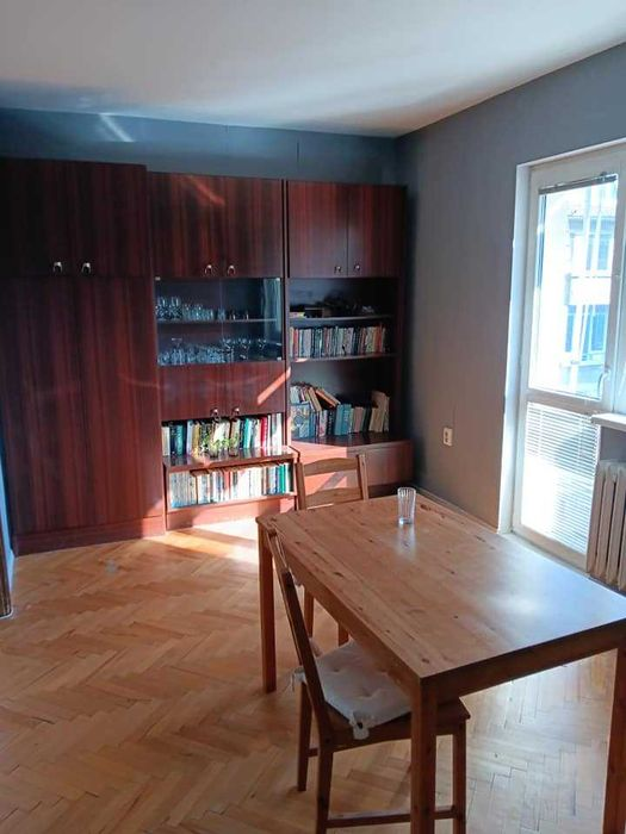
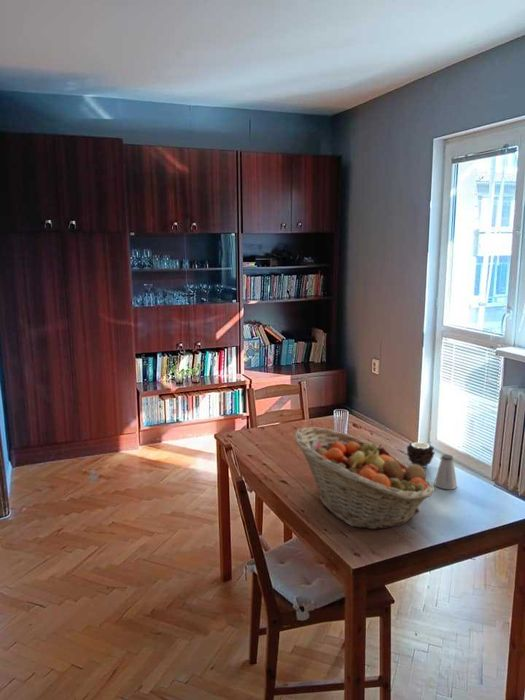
+ fruit basket [294,426,436,530]
+ saltshaker [433,453,458,490]
+ candle [406,441,436,469]
